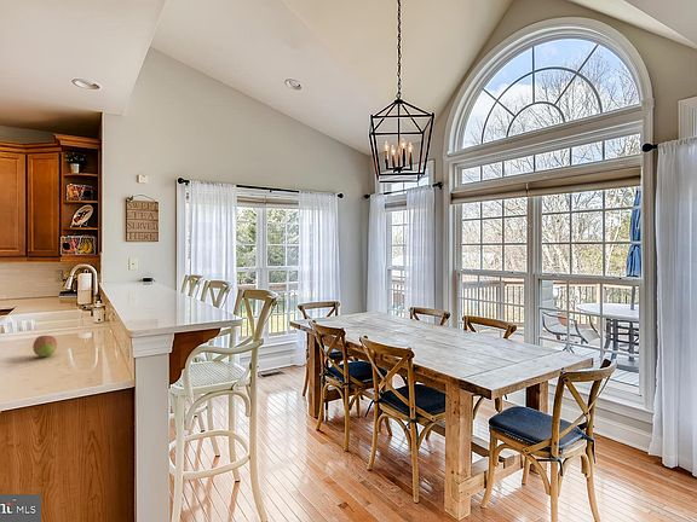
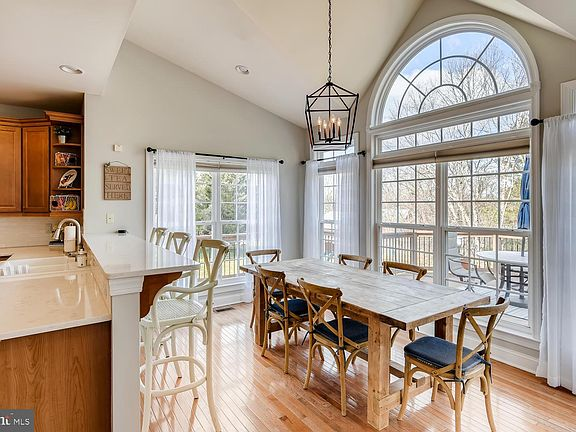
- fruit [31,335,58,358]
